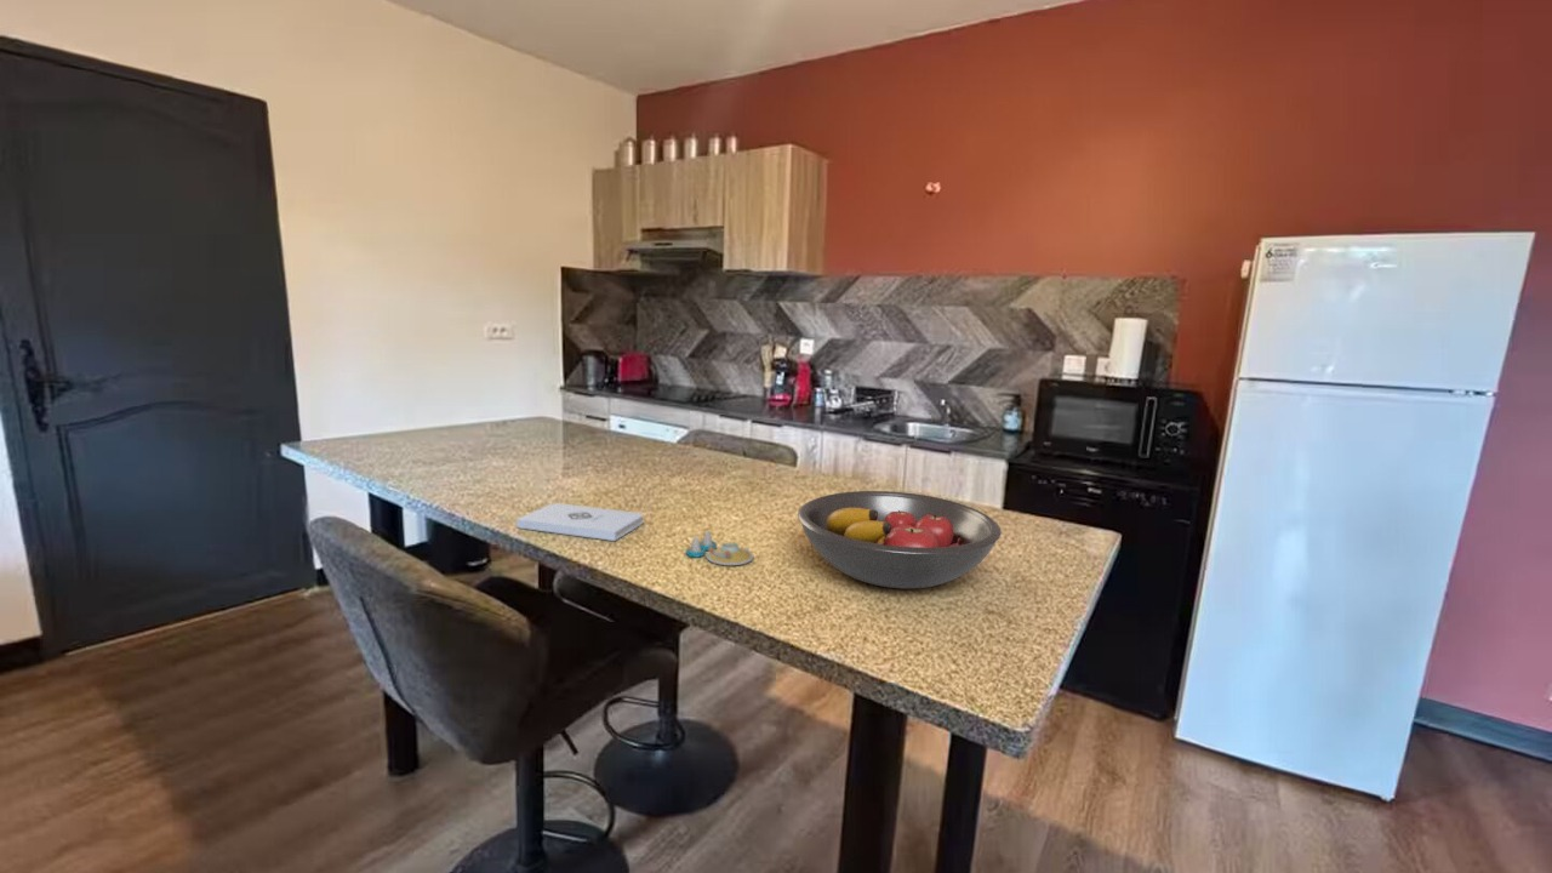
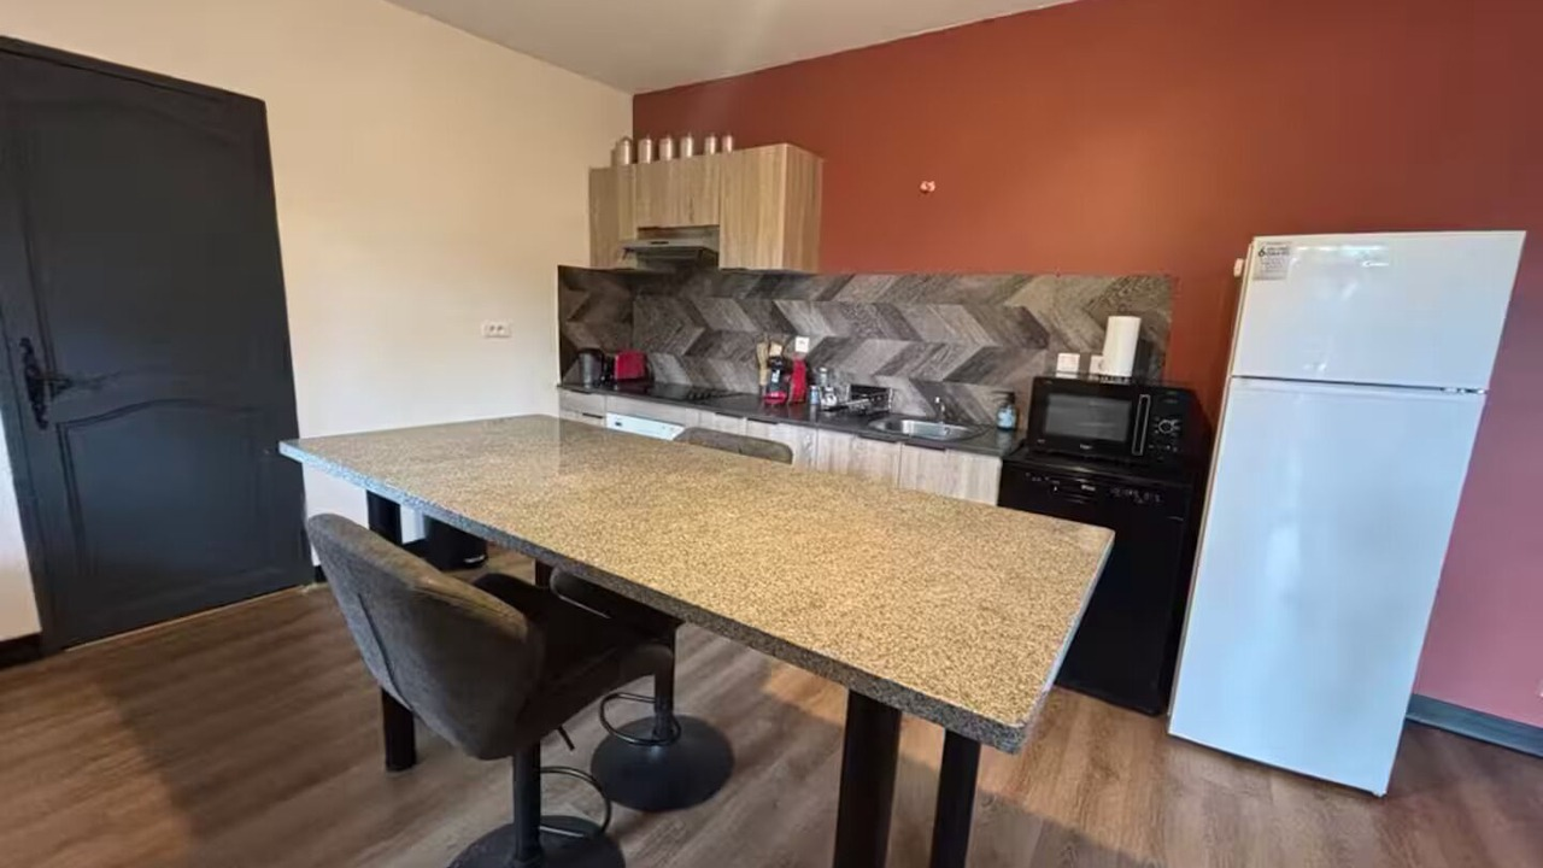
- fruit bowl [797,490,1003,589]
- salt and pepper shaker set [685,529,755,566]
- notepad [515,502,644,542]
